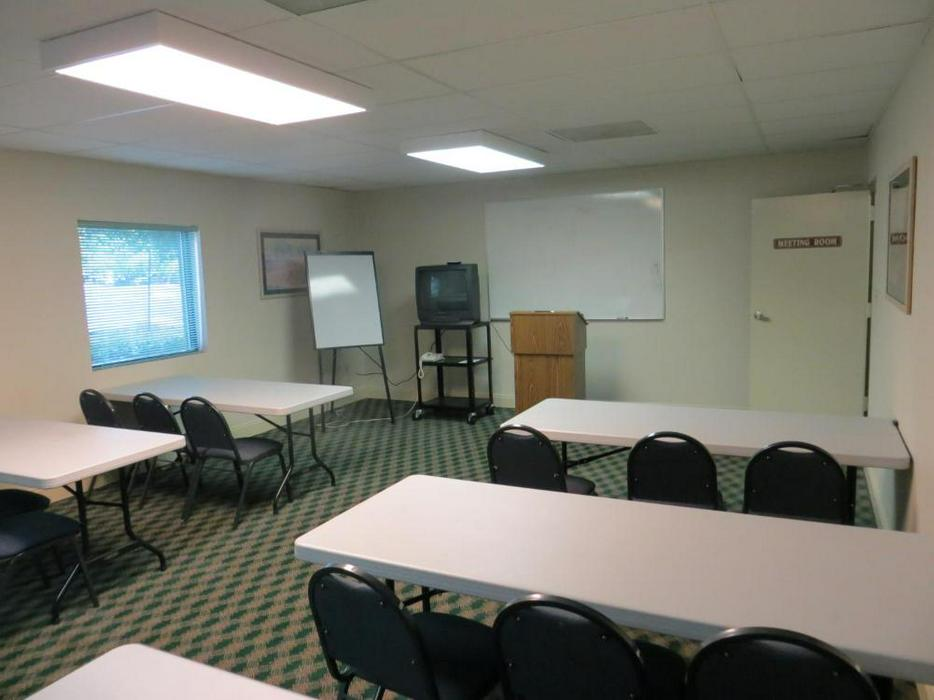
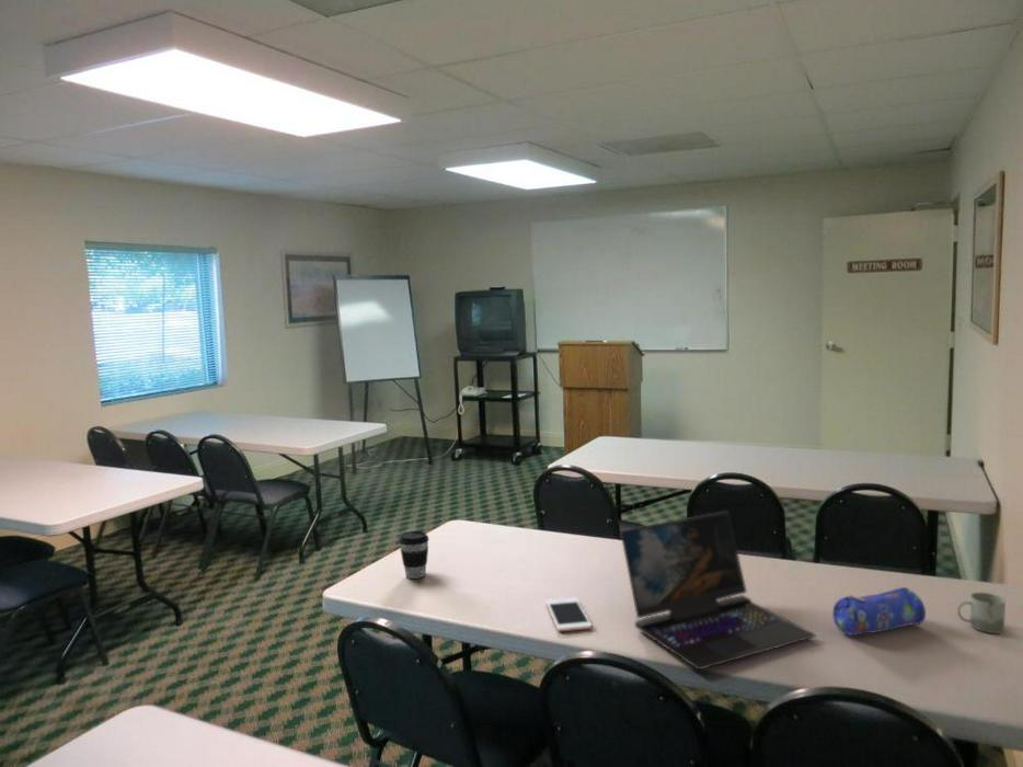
+ laptop [619,511,817,671]
+ cup [956,592,1007,634]
+ coffee cup [398,530,430,580]
+ cell phone [544,597,593,632]
+ pencil case [831,586,927,637]
